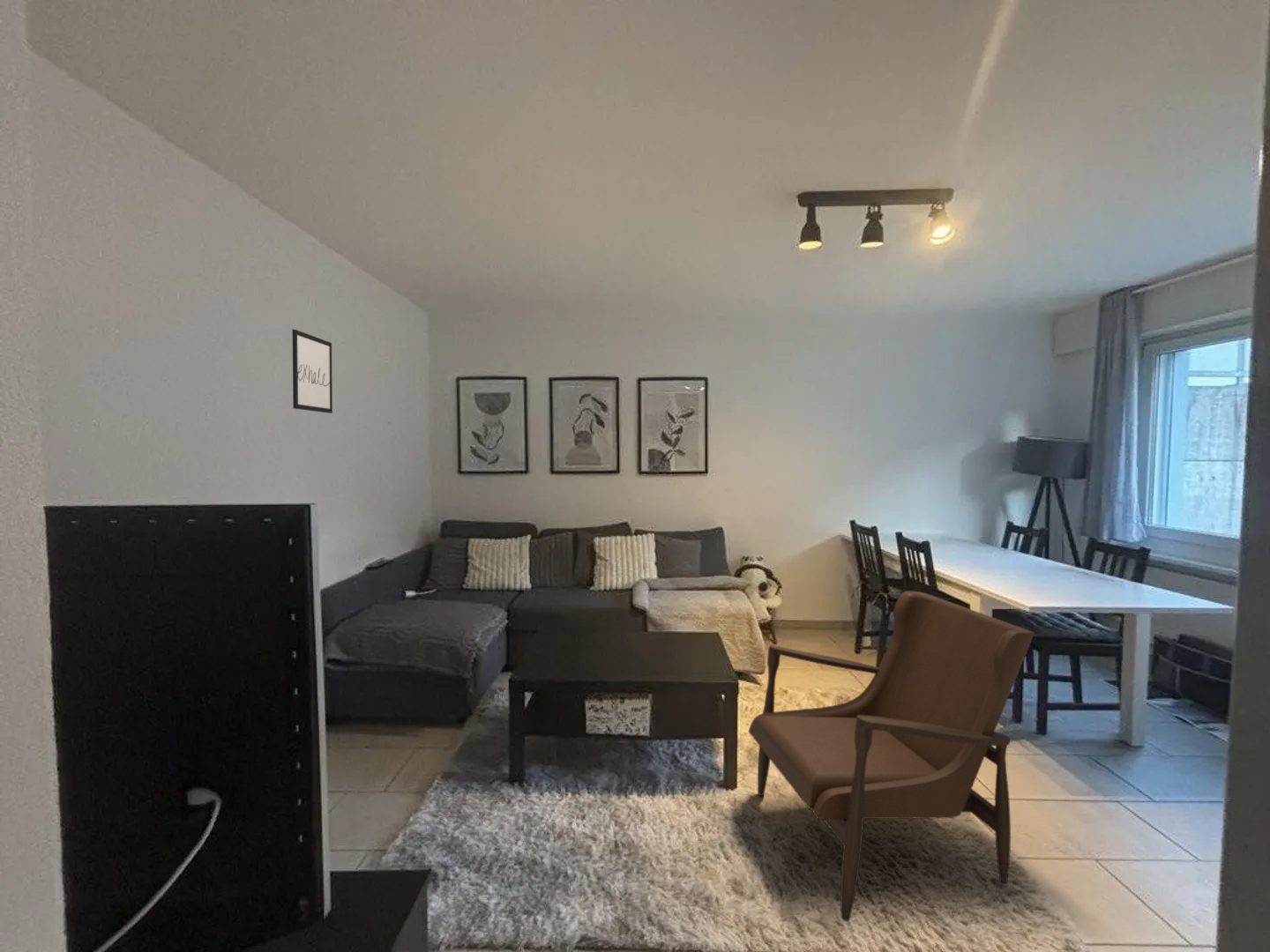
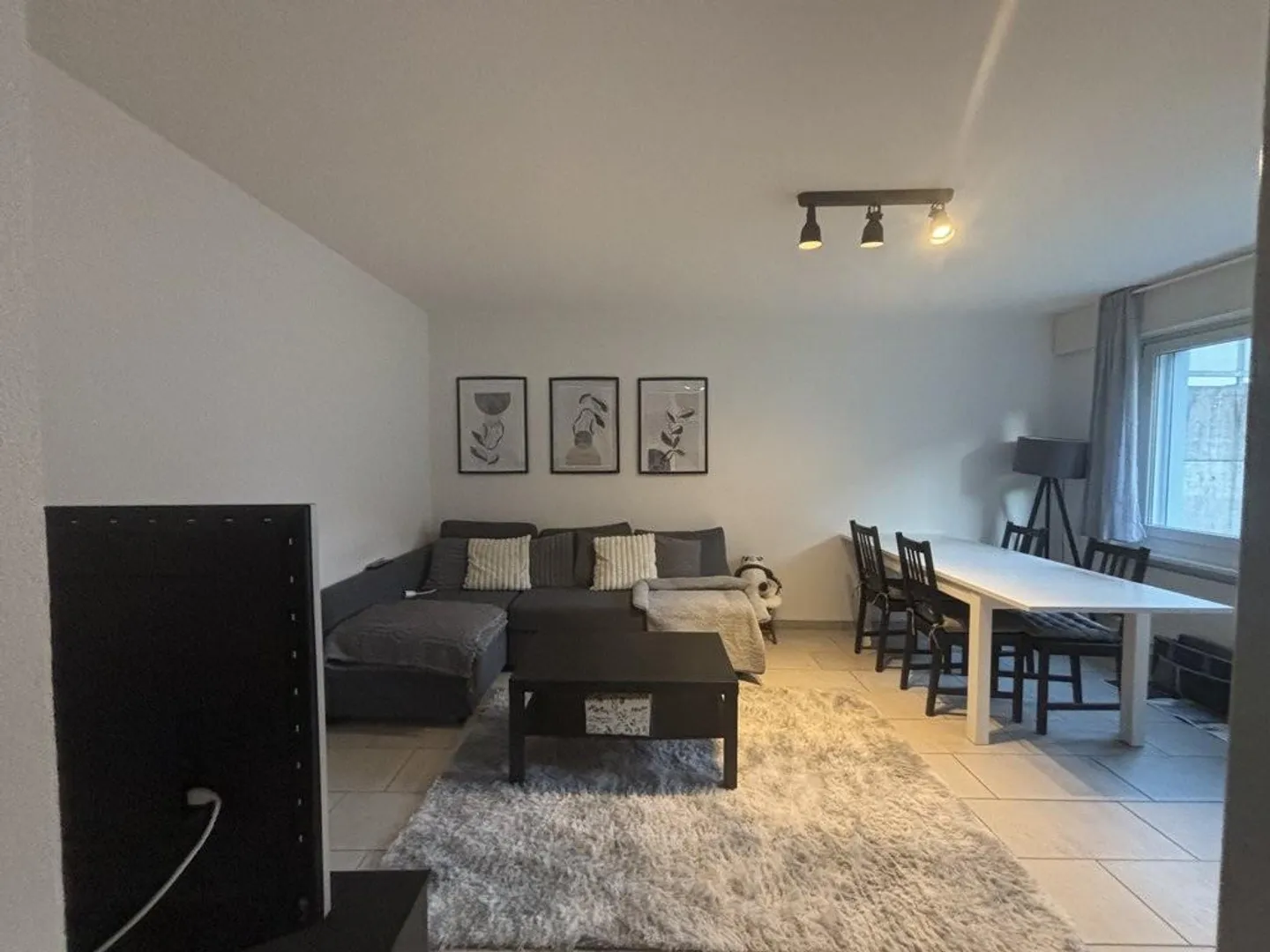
- armchair [748,591,1035,922]
- wall art [291,329,333,414]
